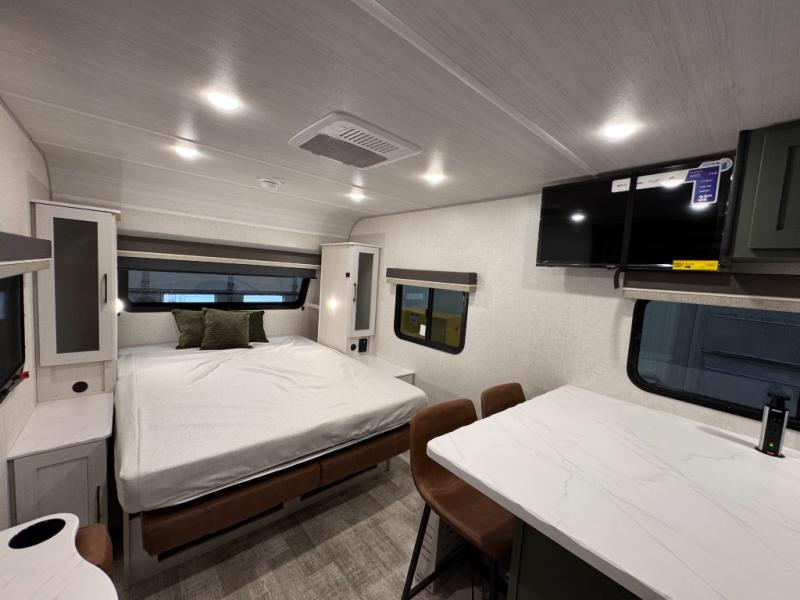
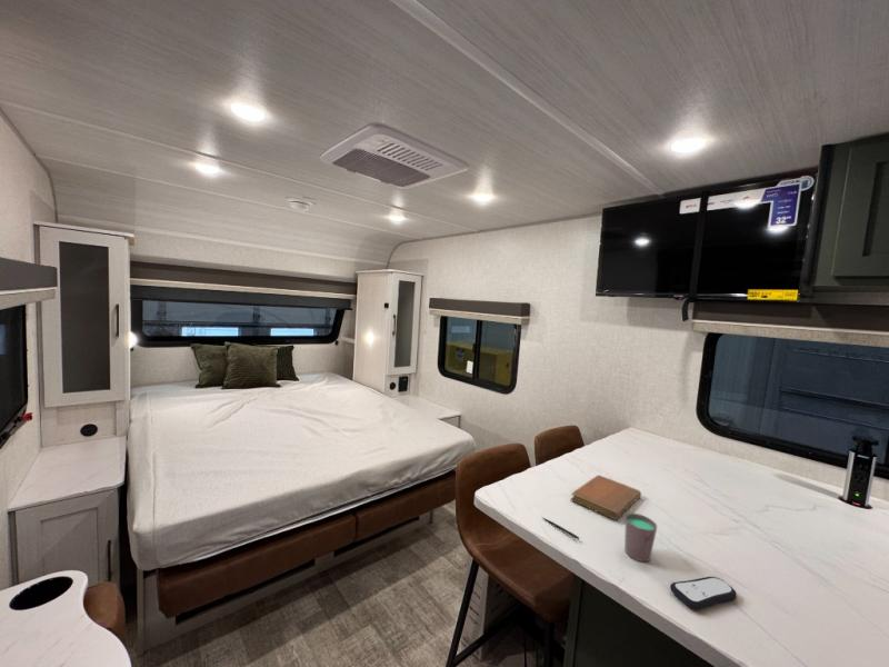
+ pen [542,517,580,540]
+ notebook [570,474,642,521]
+ remote control [669,576,738,611]
+ cup [623,512,658,563]
